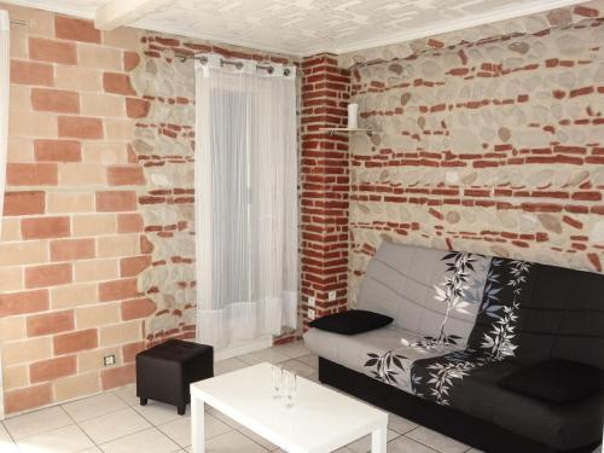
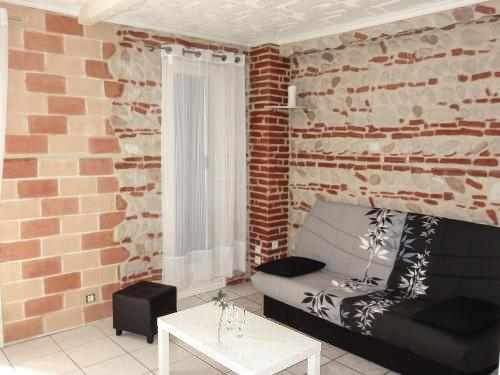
+ flower [208,288,230,341]
